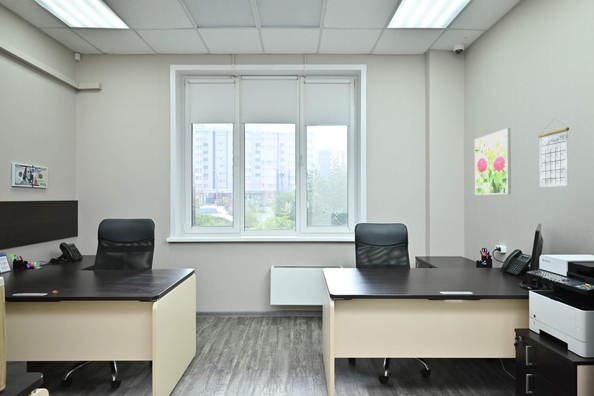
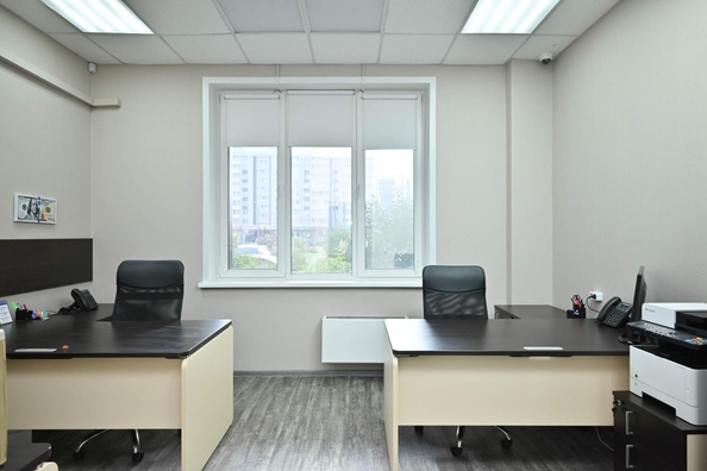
- calendar [537,118,570,188]
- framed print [474,127,512,196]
